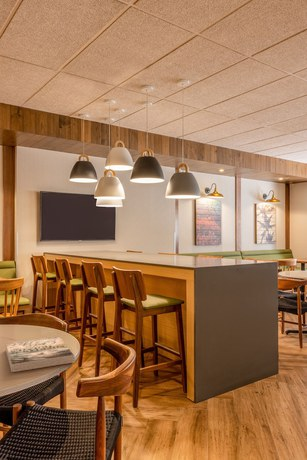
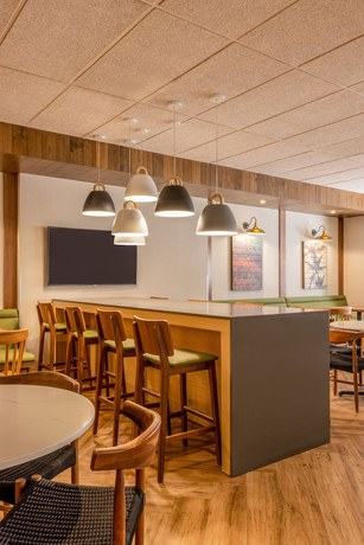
- book [5,336,75,373]
